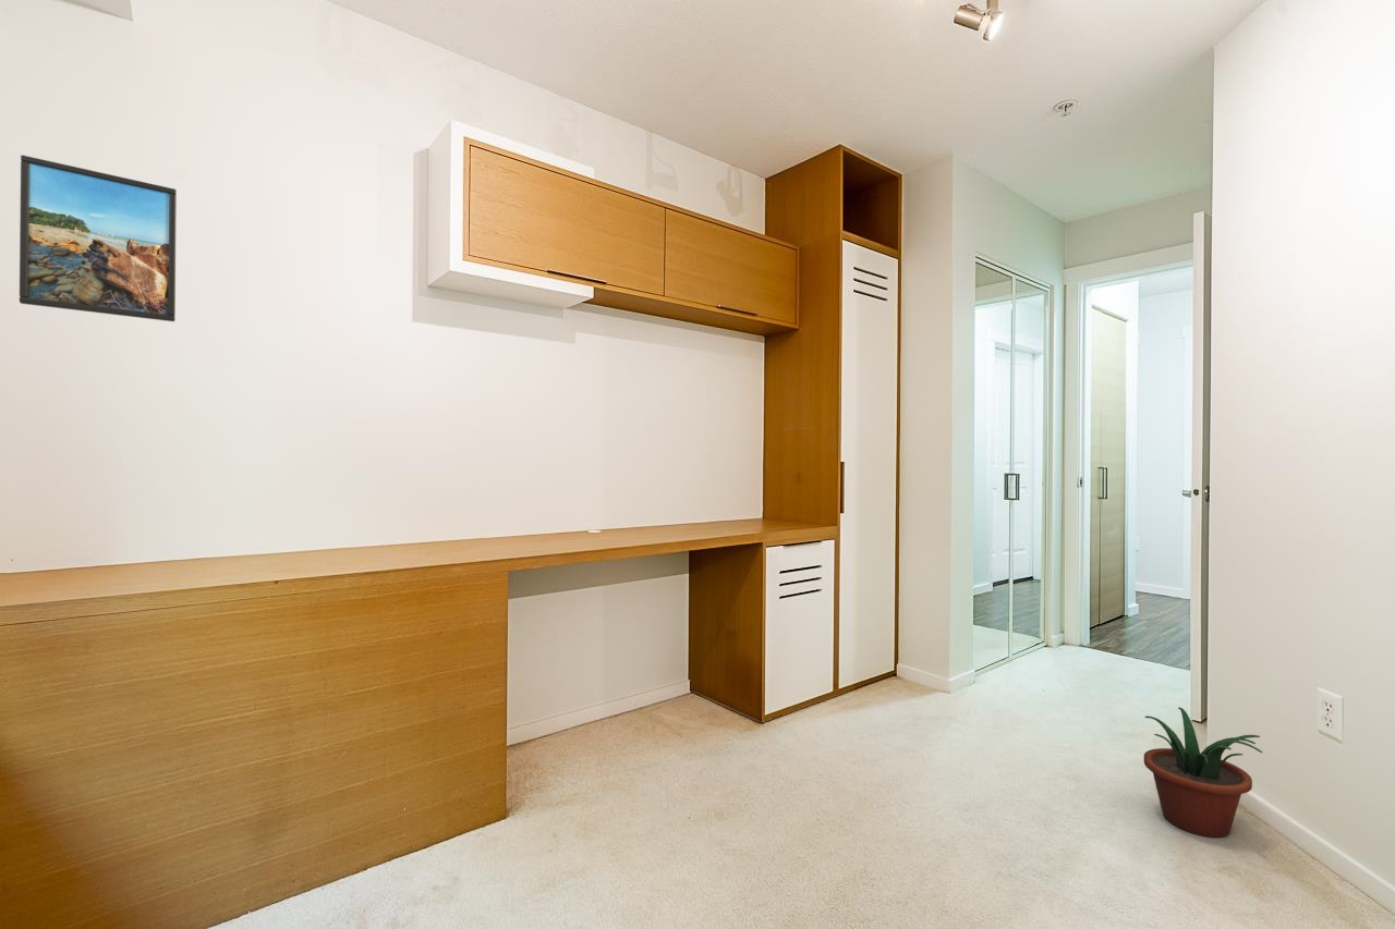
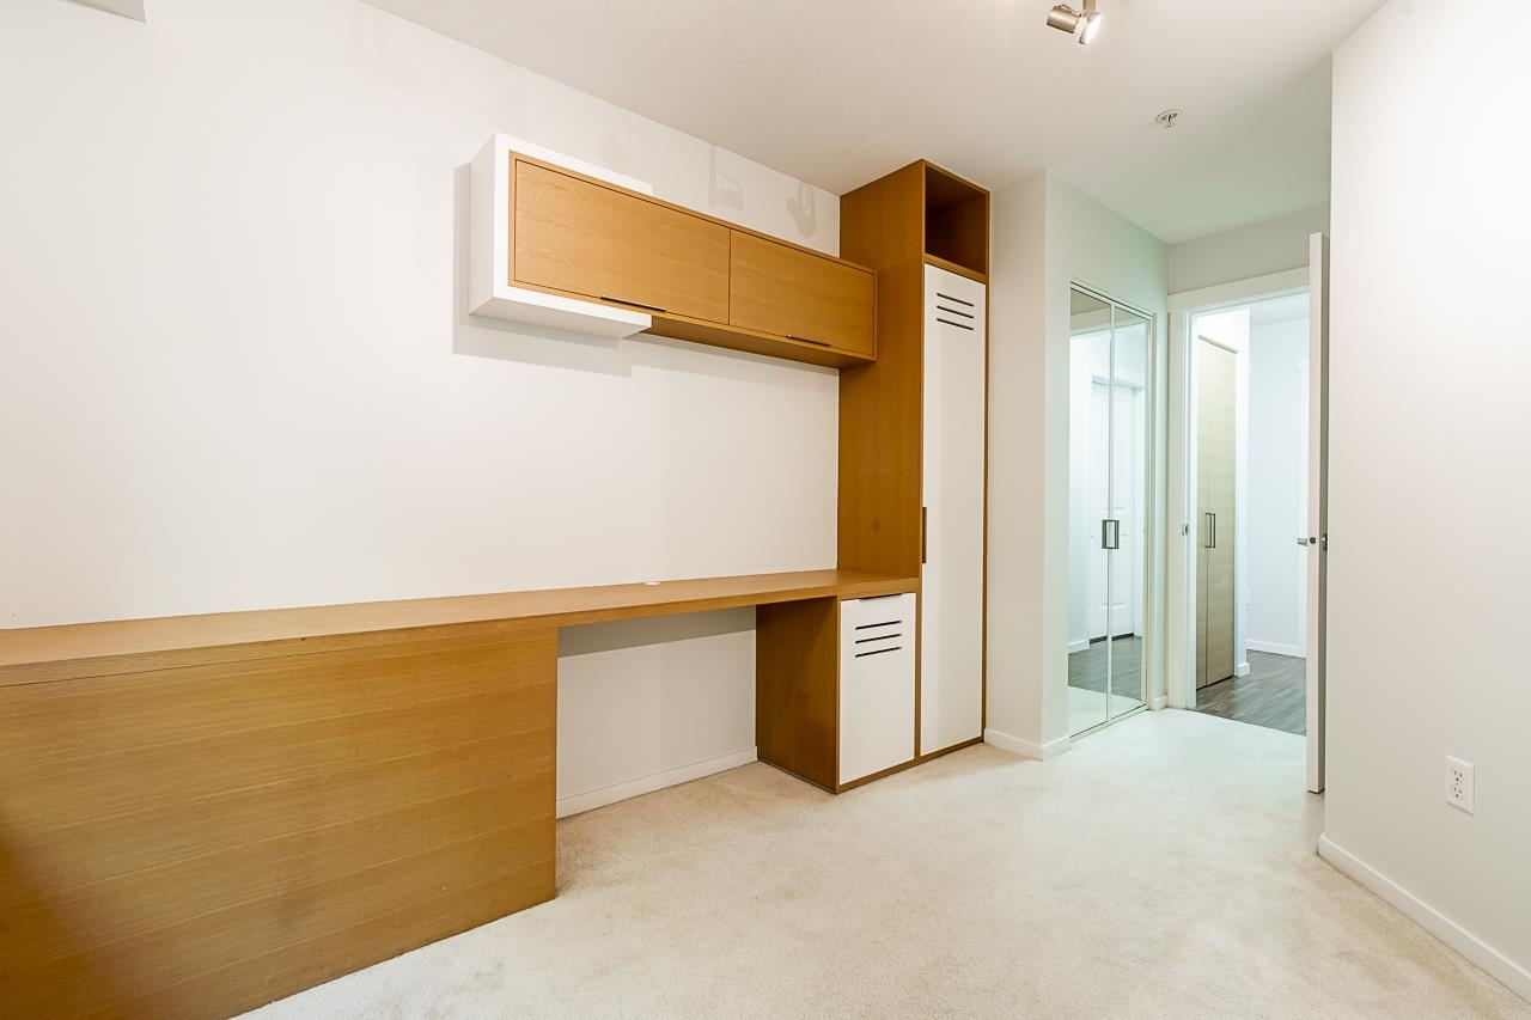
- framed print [19,155,178,322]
- potted plant [1143,706,1263,839]
